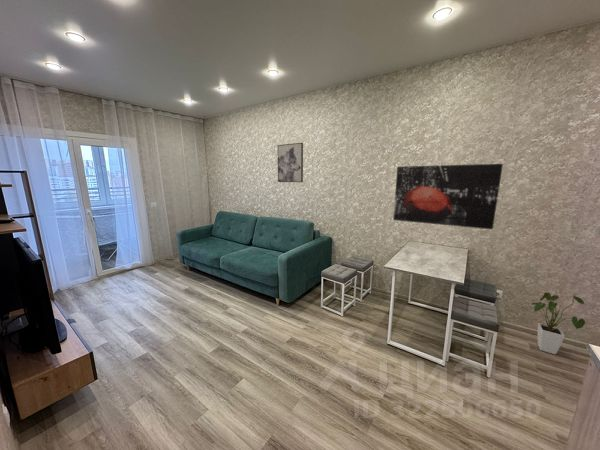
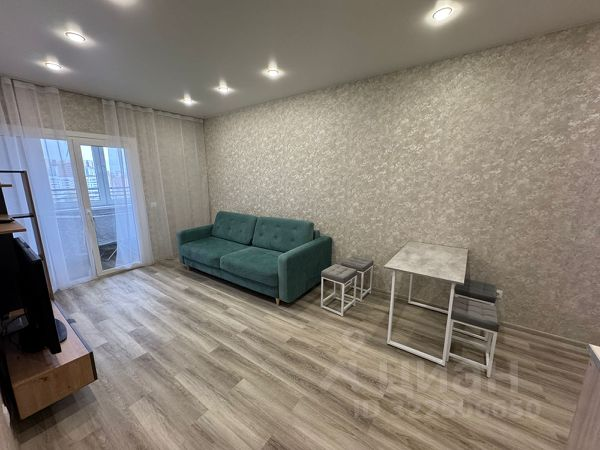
- wall art [277,142,304,183]
- house plant [531,292,586,355]
- wall art [392,163,504,230]
